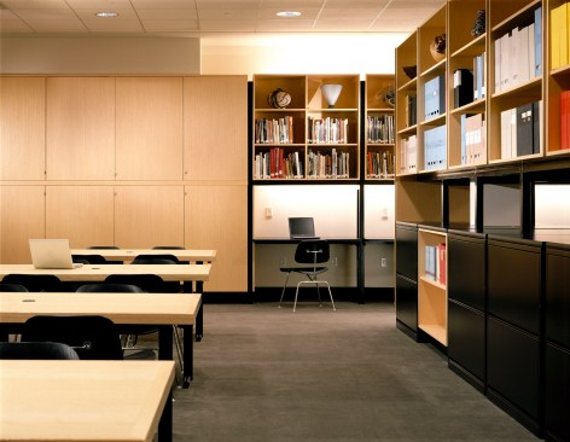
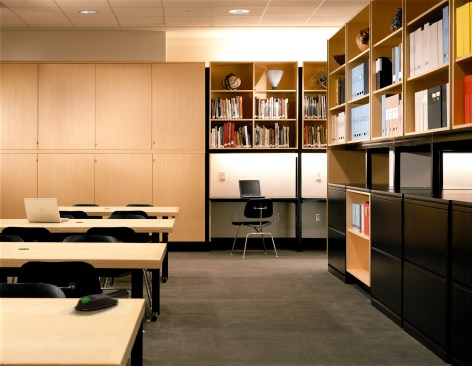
+ computer mouse [74,292,120,312]
